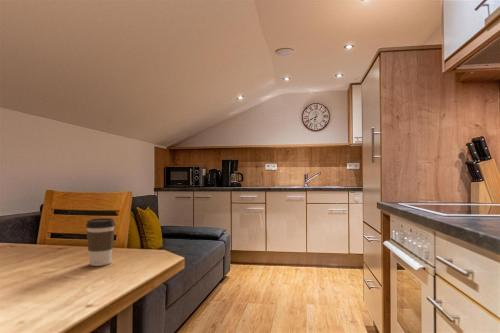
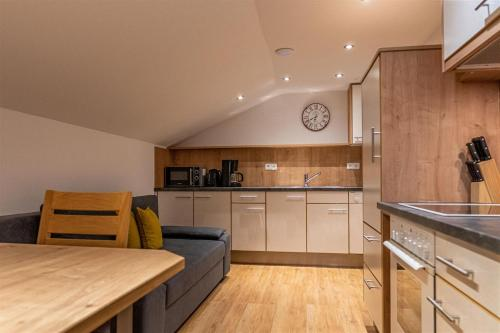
- coffee cup [85,217,116,267]
